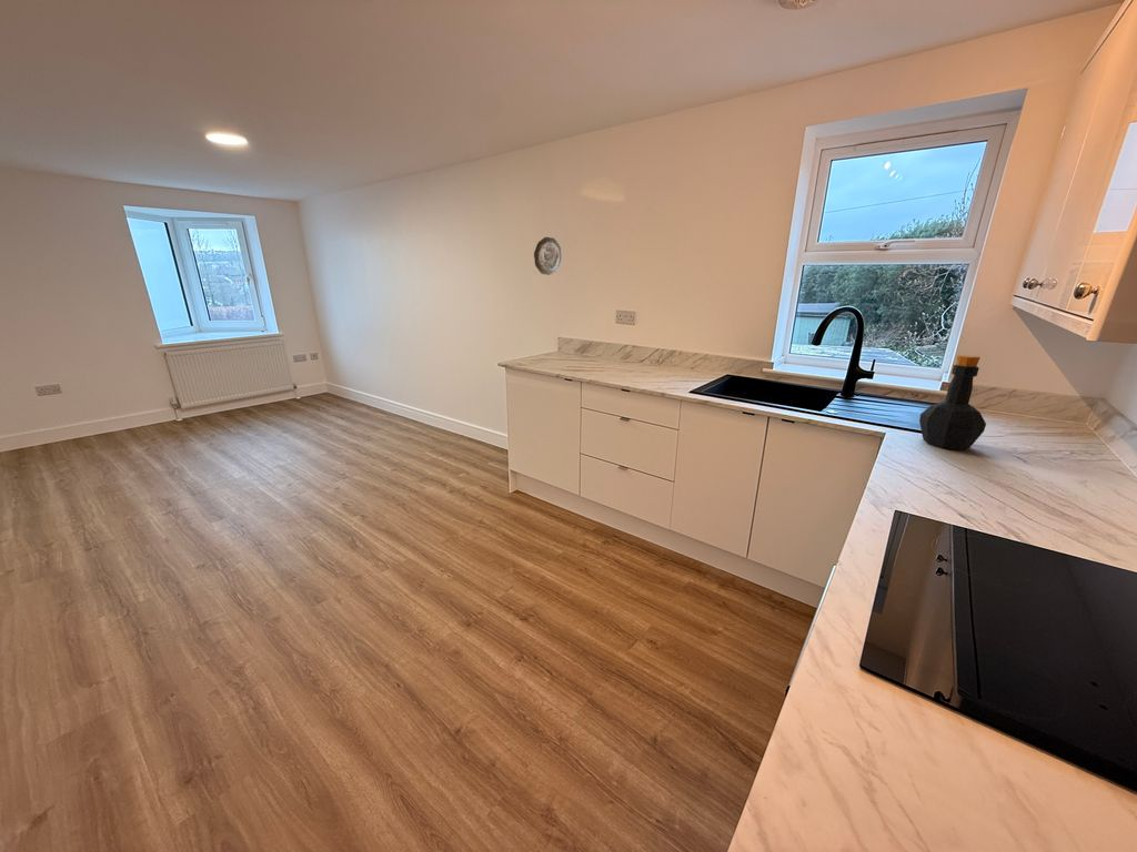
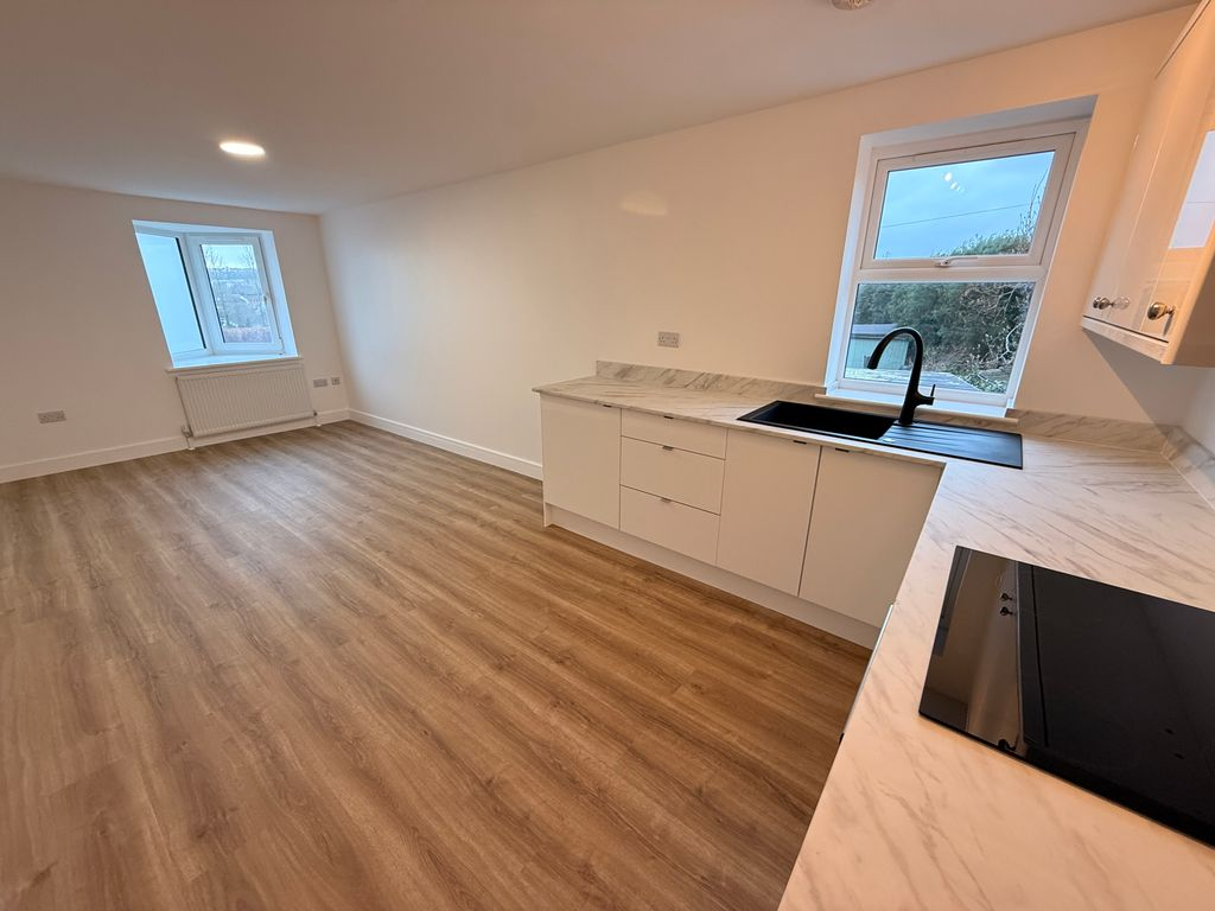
- bottle [918,354,987,450]
- decorative plate [533,236,562,276]
